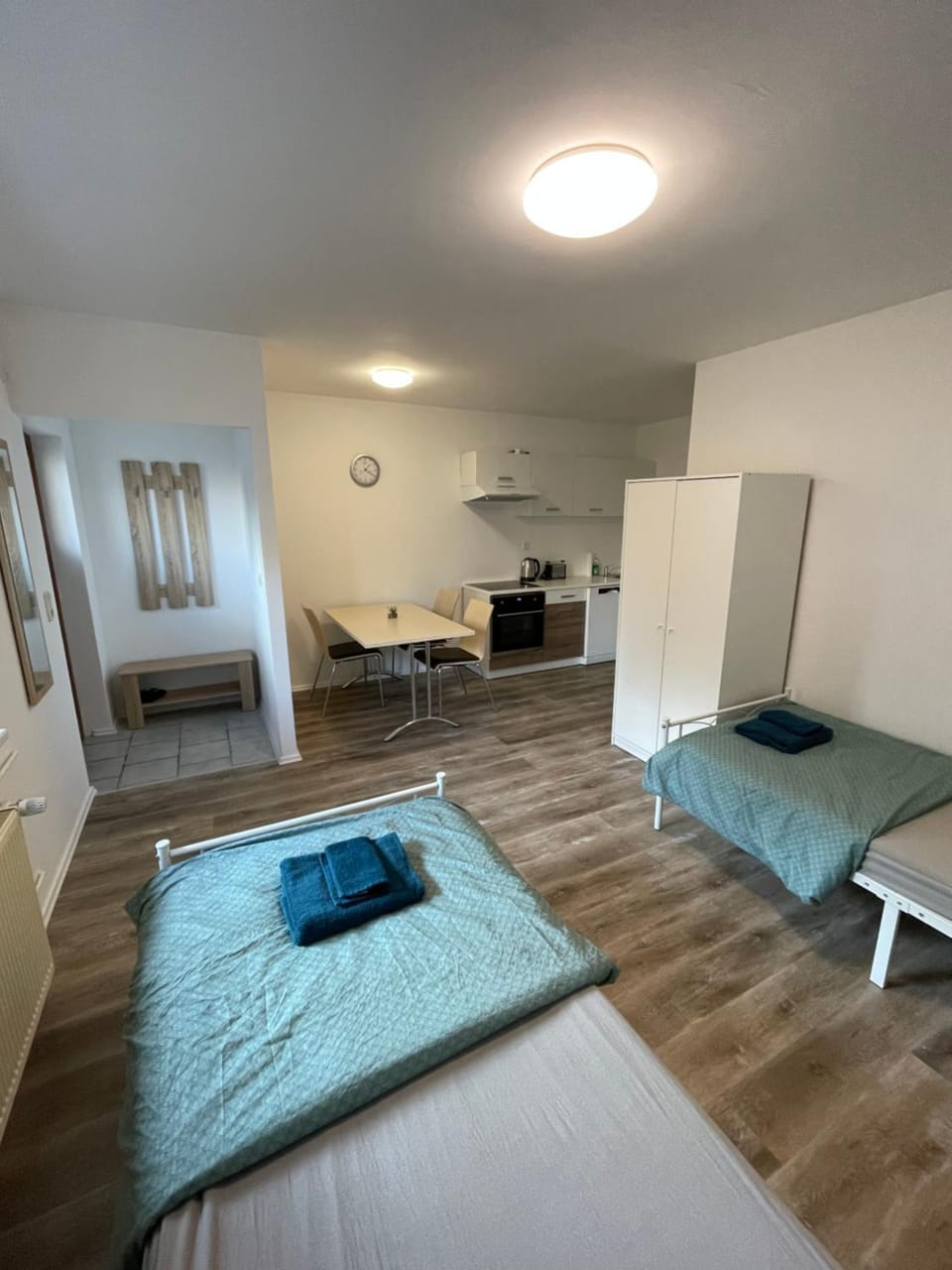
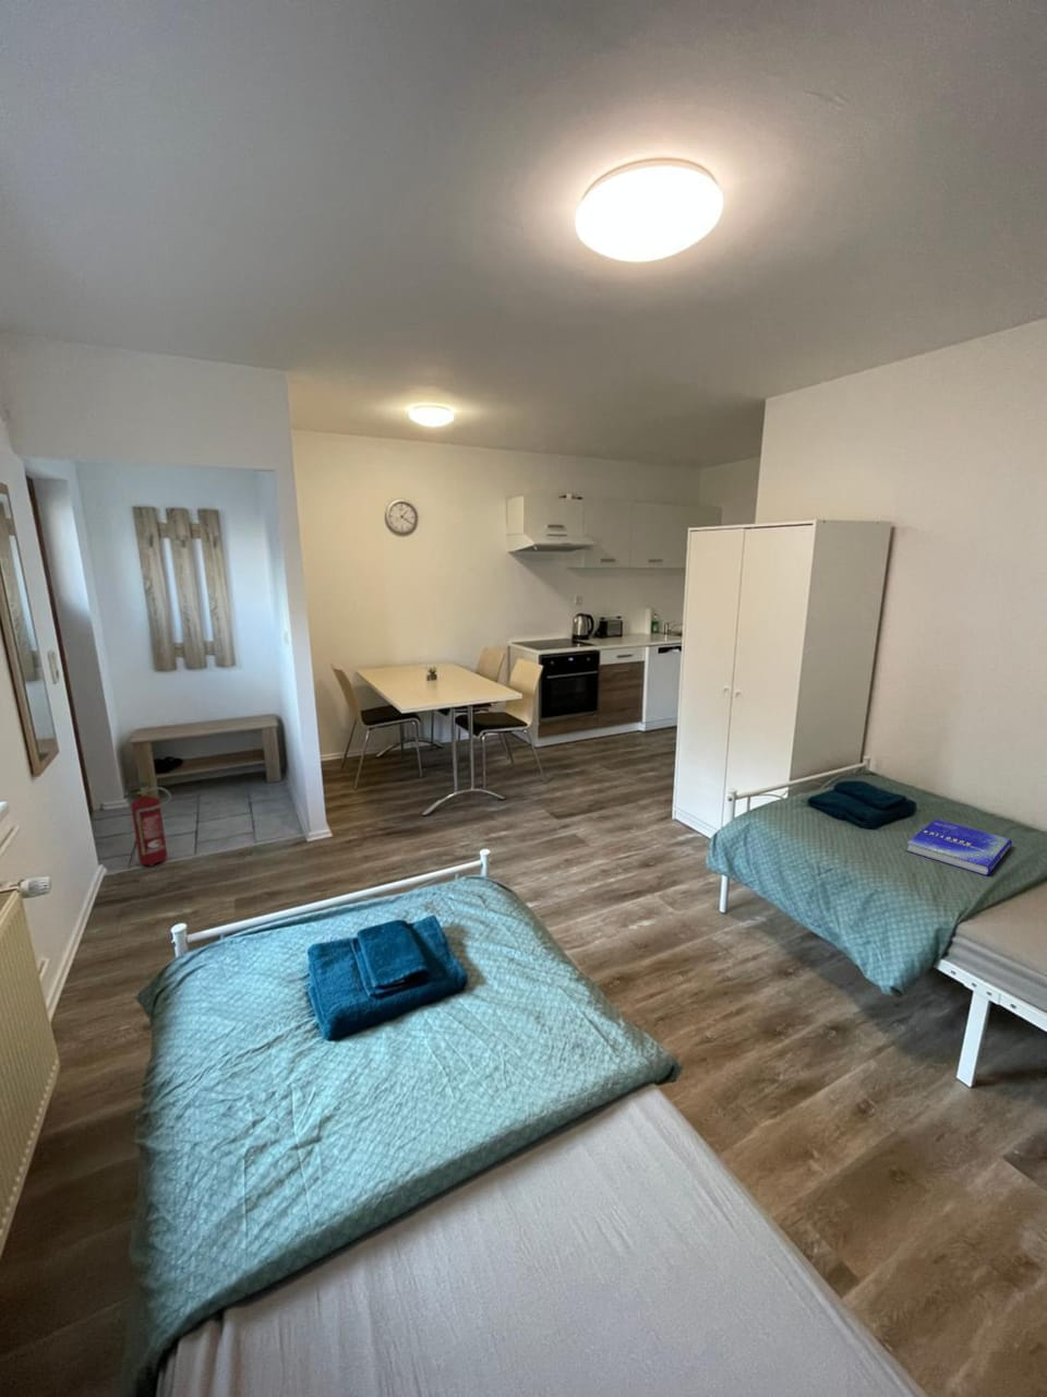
+ book [905,818,1013,877]
+ fire extinguisher [122,780,174,868]
